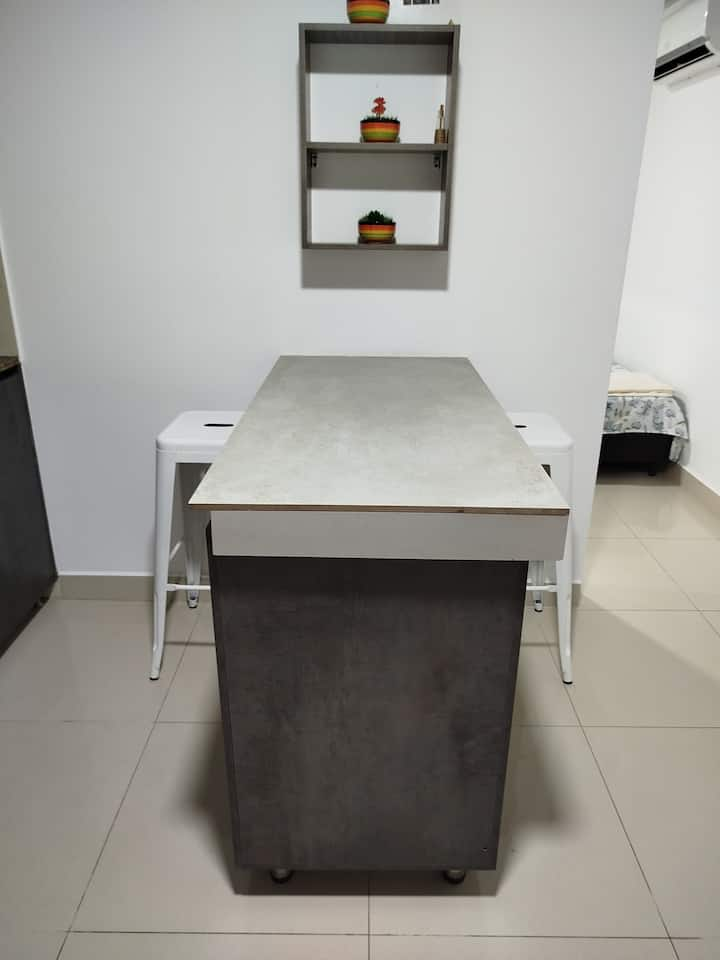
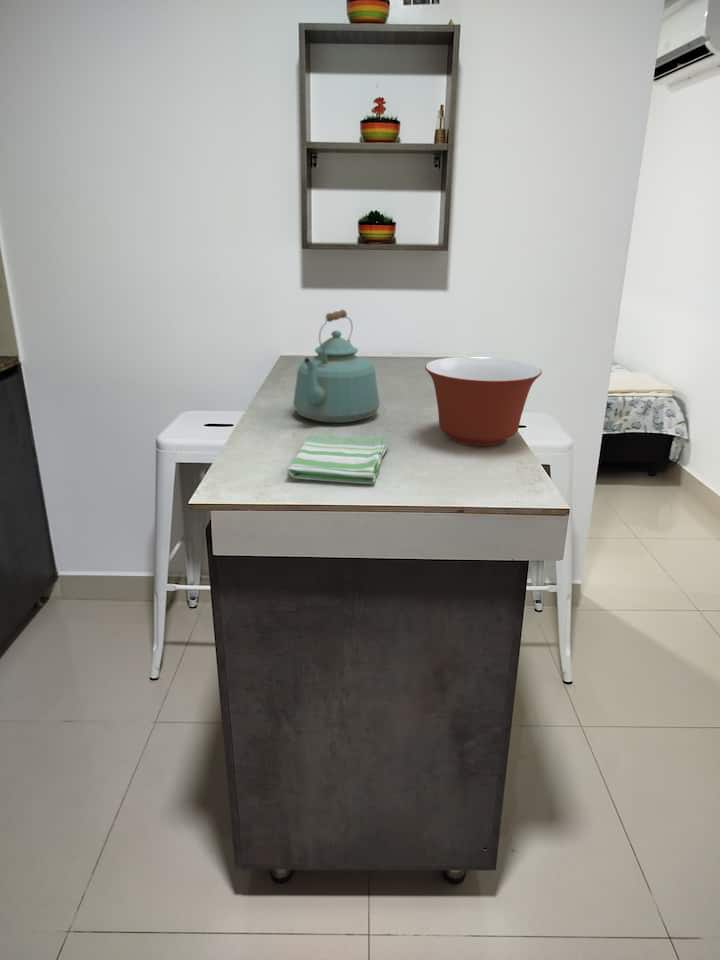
+ mixing bowl [424,356,543,447]
+ dish towel [286,434,389,485]
+ kettle [292,309,381,424]
